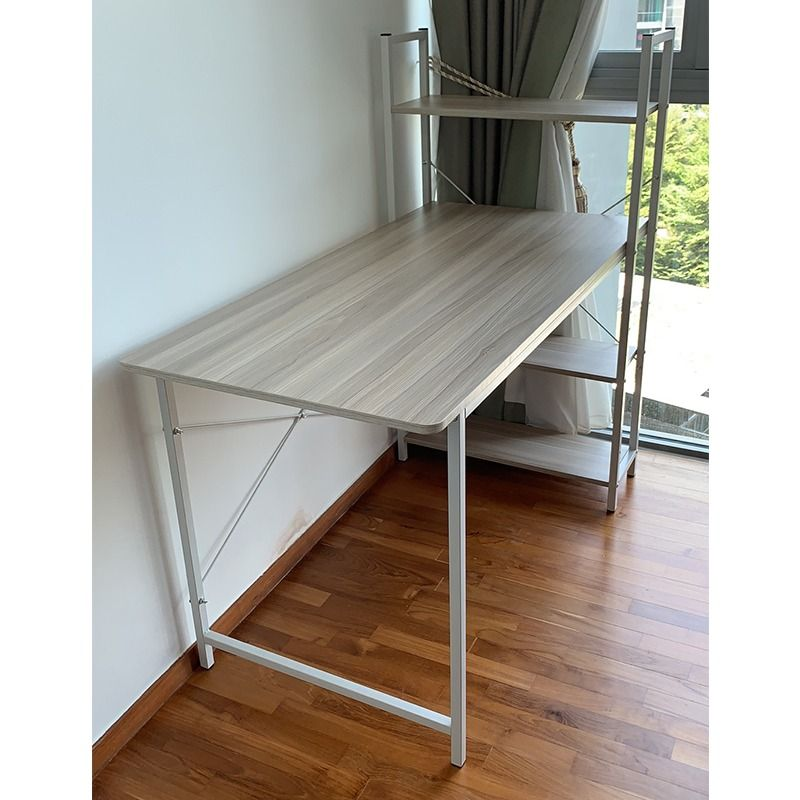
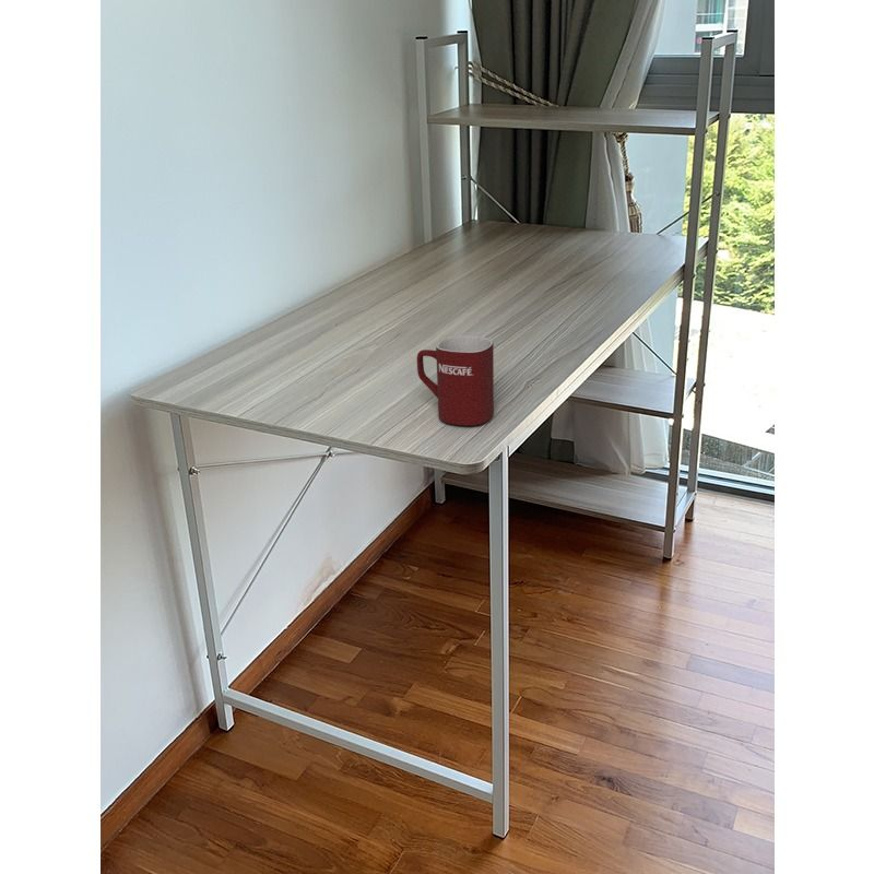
+ mug [416,334,495,427]
